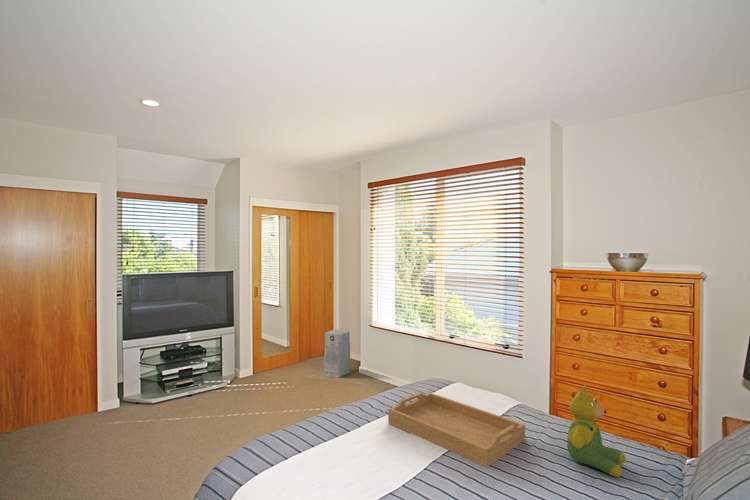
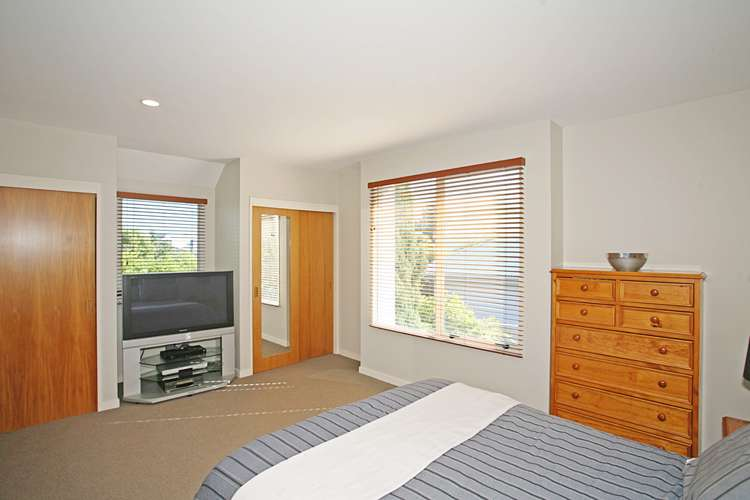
- teddy bear [566,383,627,478]
- air purifier [323,329,351,379]
- serving tray [387,392,526,468]
